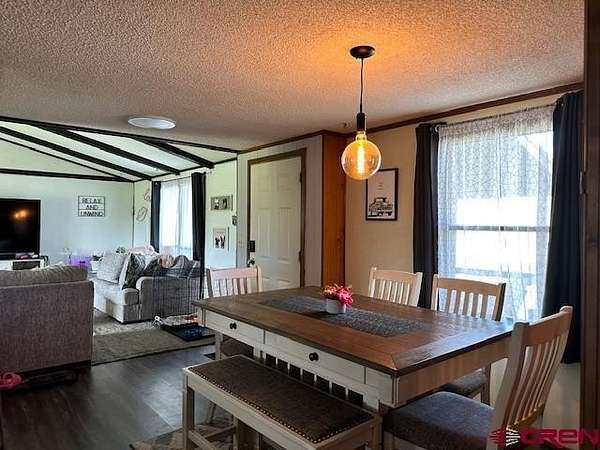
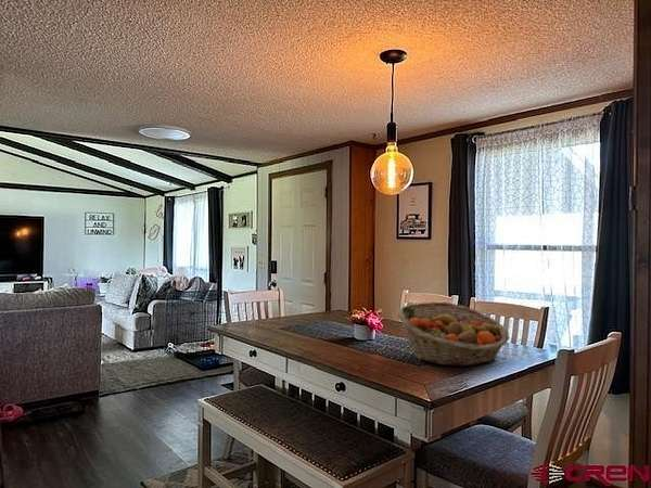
+ fruit basket [396,301,510,368]
